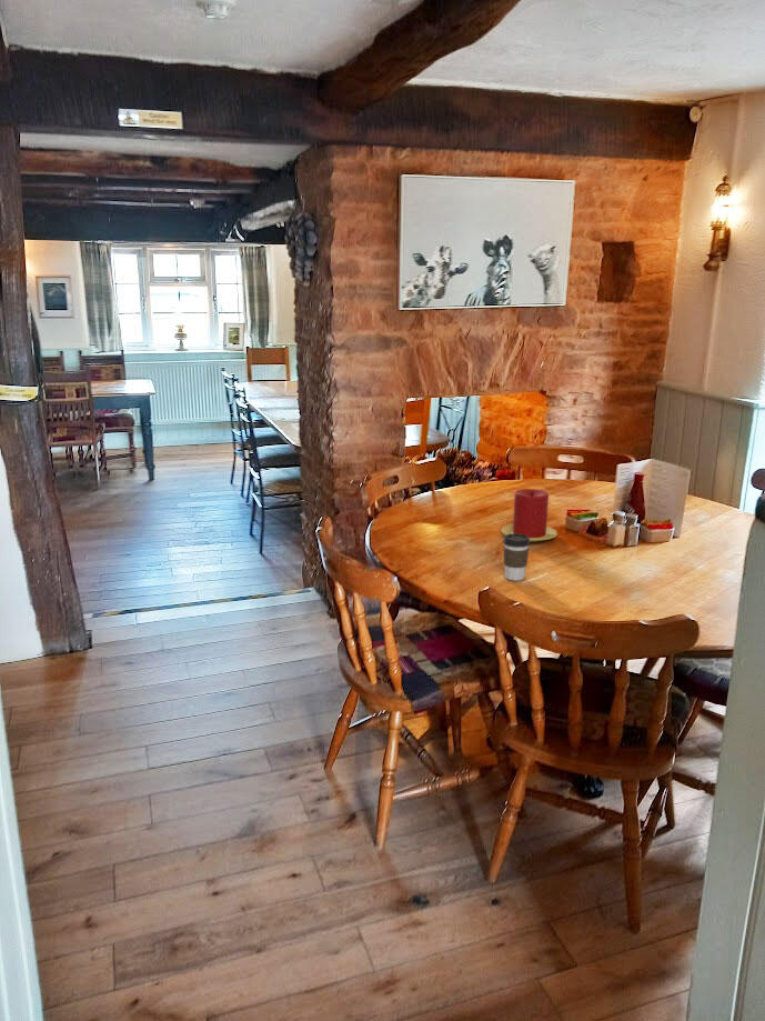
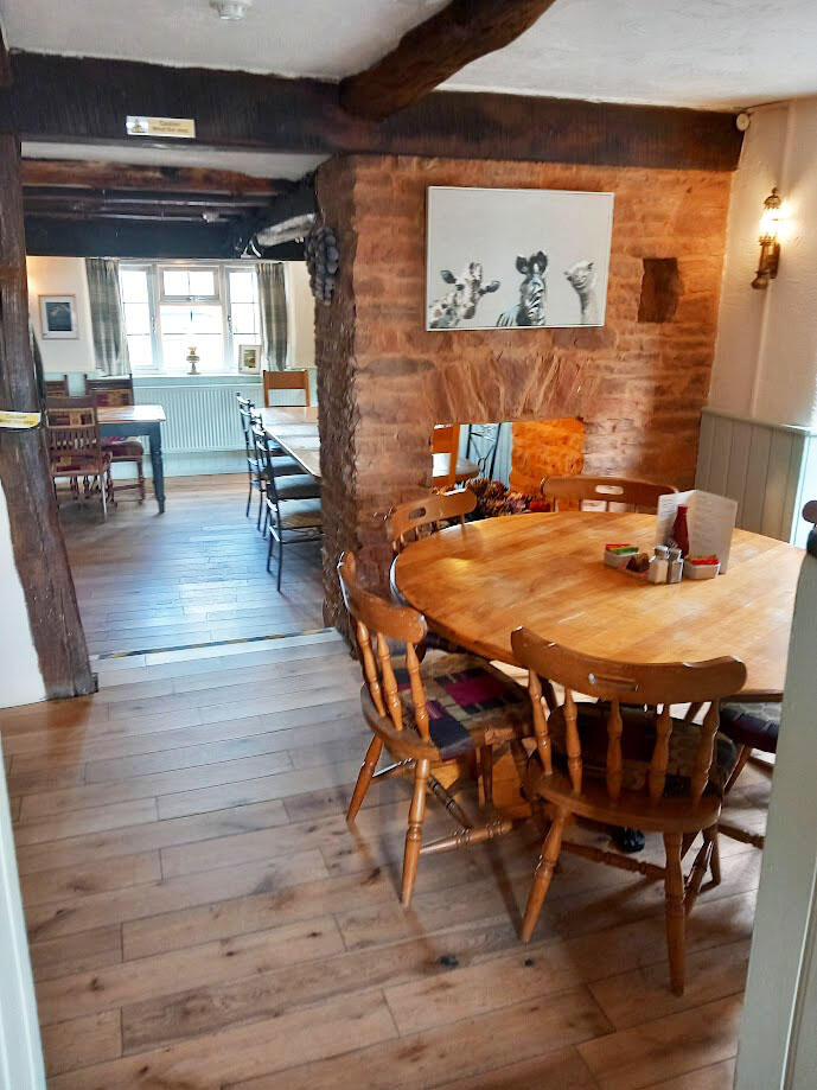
- coffee cup [502,533,531,582]
- candle [501,488,558,543]
